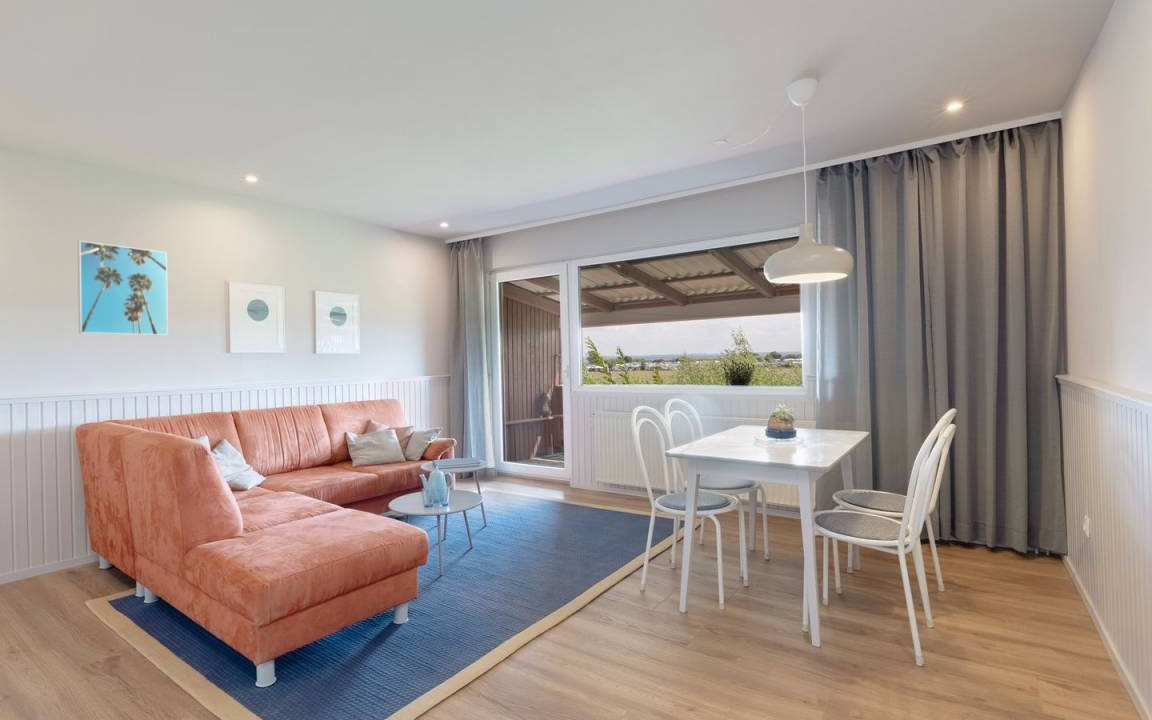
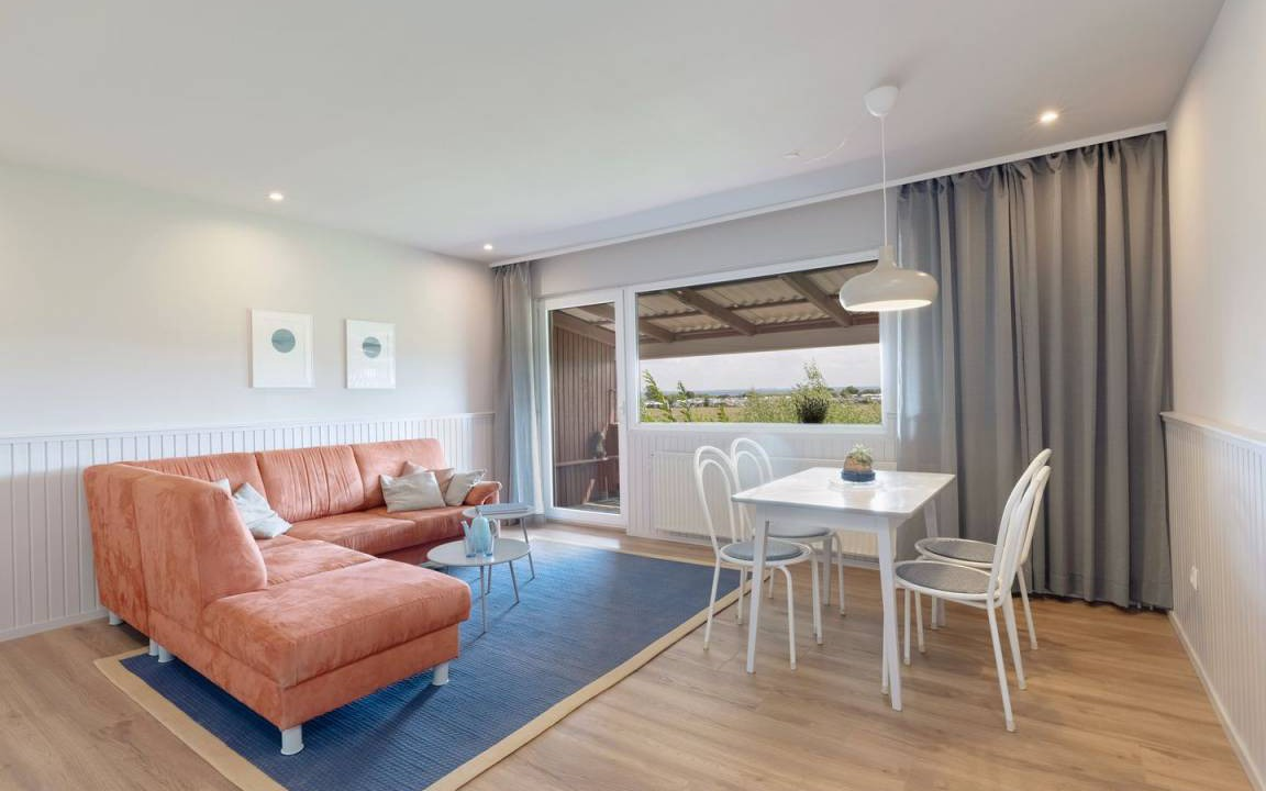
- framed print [77,240,169,336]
